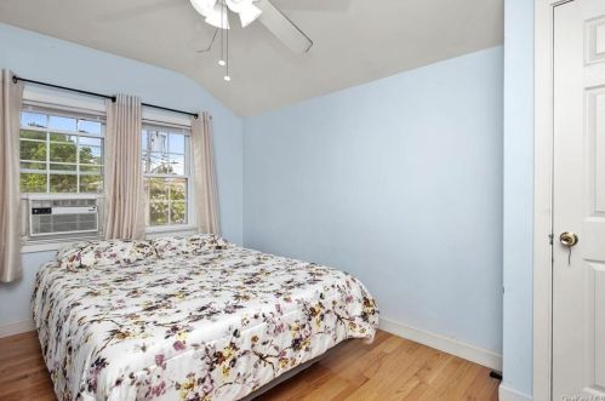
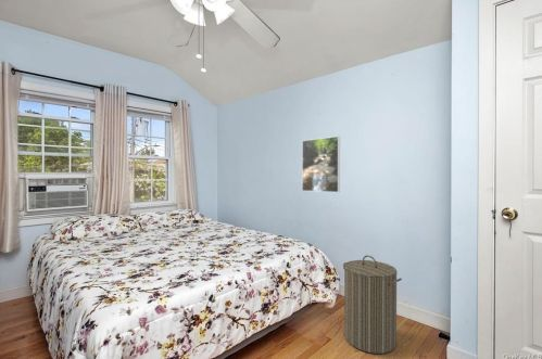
+ laundry hamper [342,254,403,355]
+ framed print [301,136,341,193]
